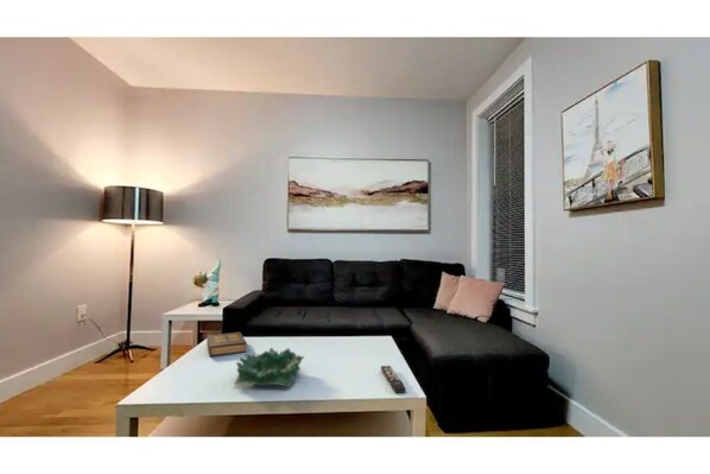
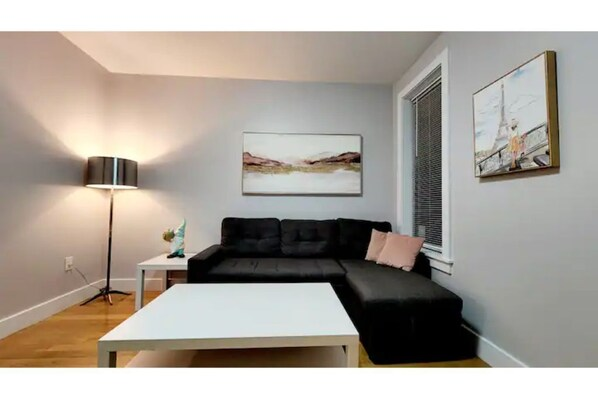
- remote control [380,365,407,394]
- decorative bowl [234,347,305,388]
- hardback book [205,331,248,358]
